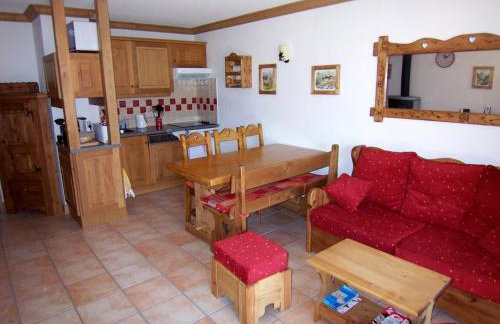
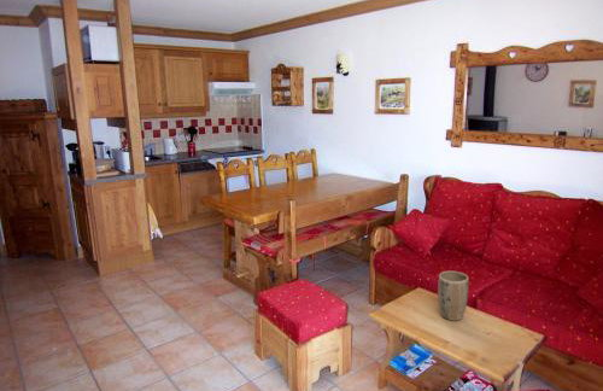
+ plant pot [437,270,470,322]
